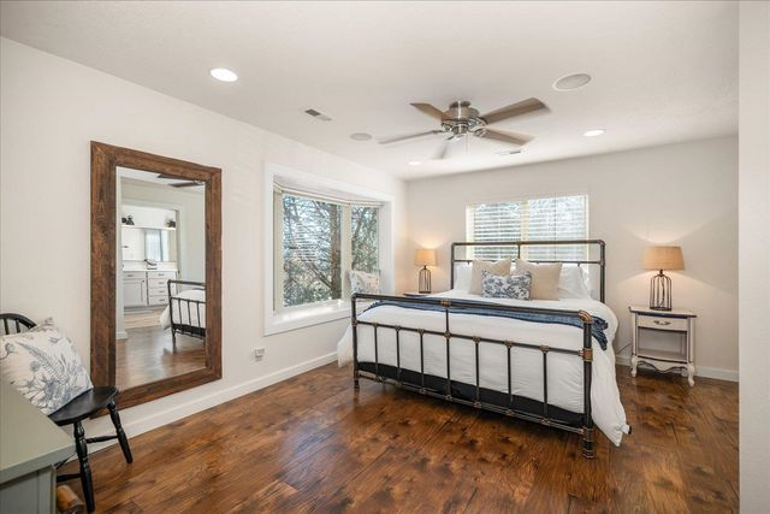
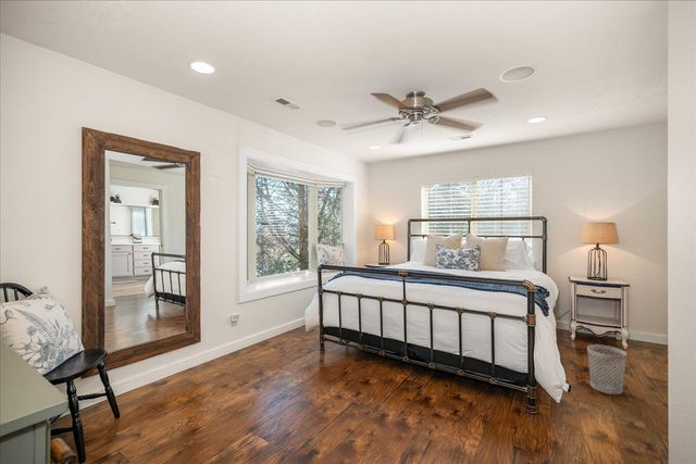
+ wastebasket [586,343,627,396]
